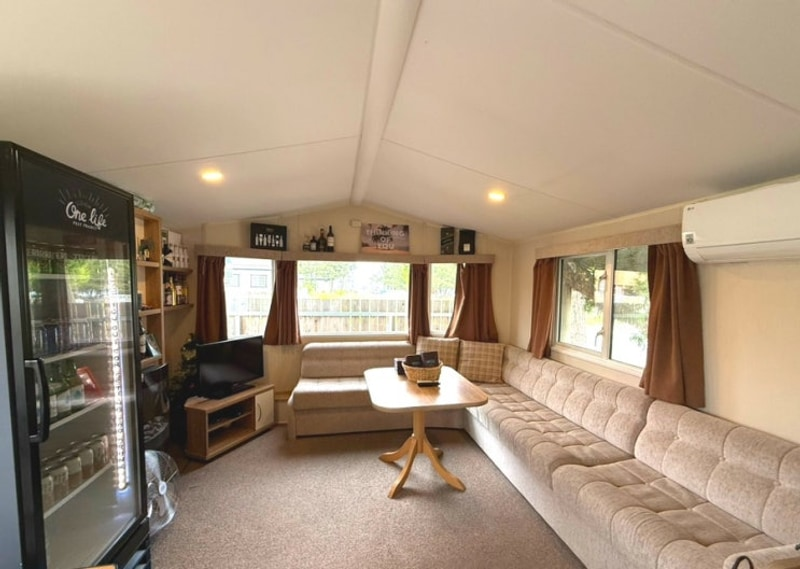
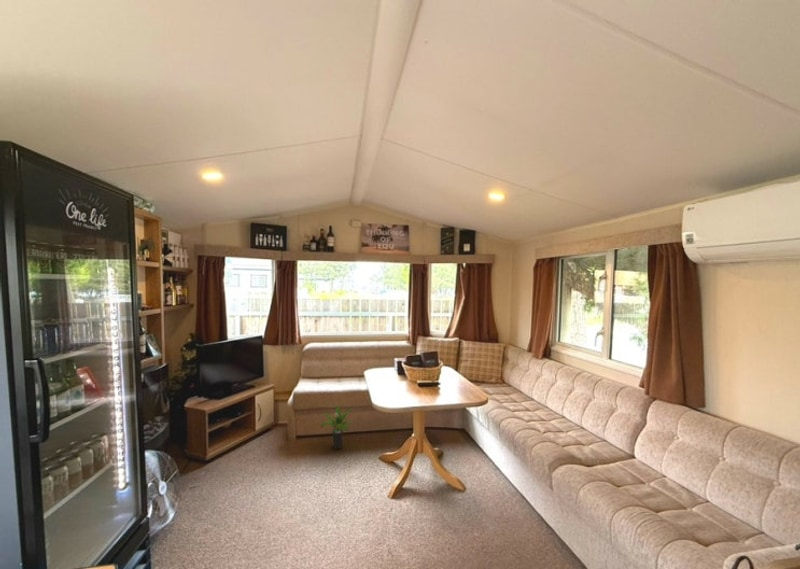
+ potted plant [320,405,354,450]
